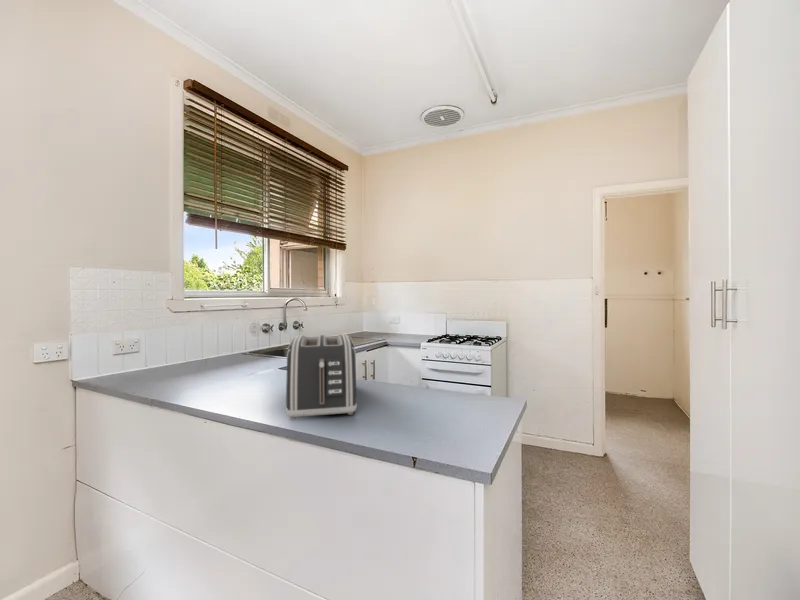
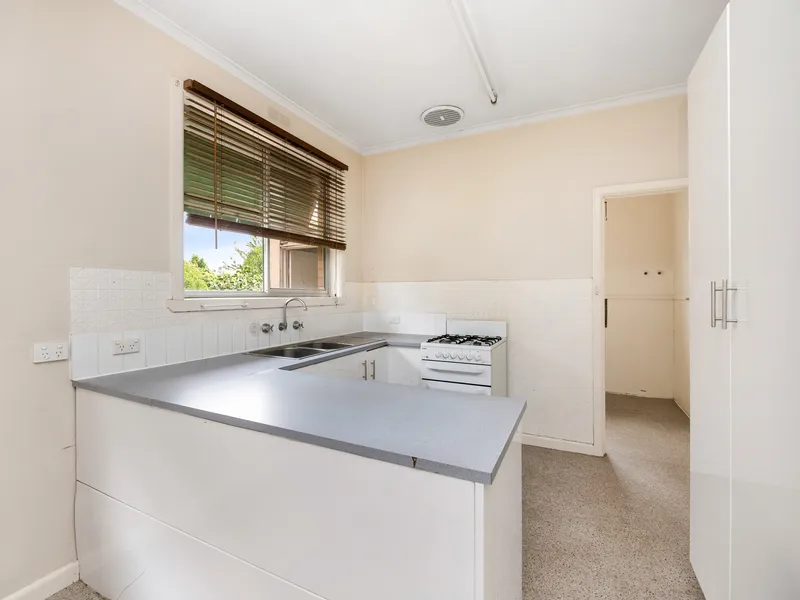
- toaster [285,333,358,420]
